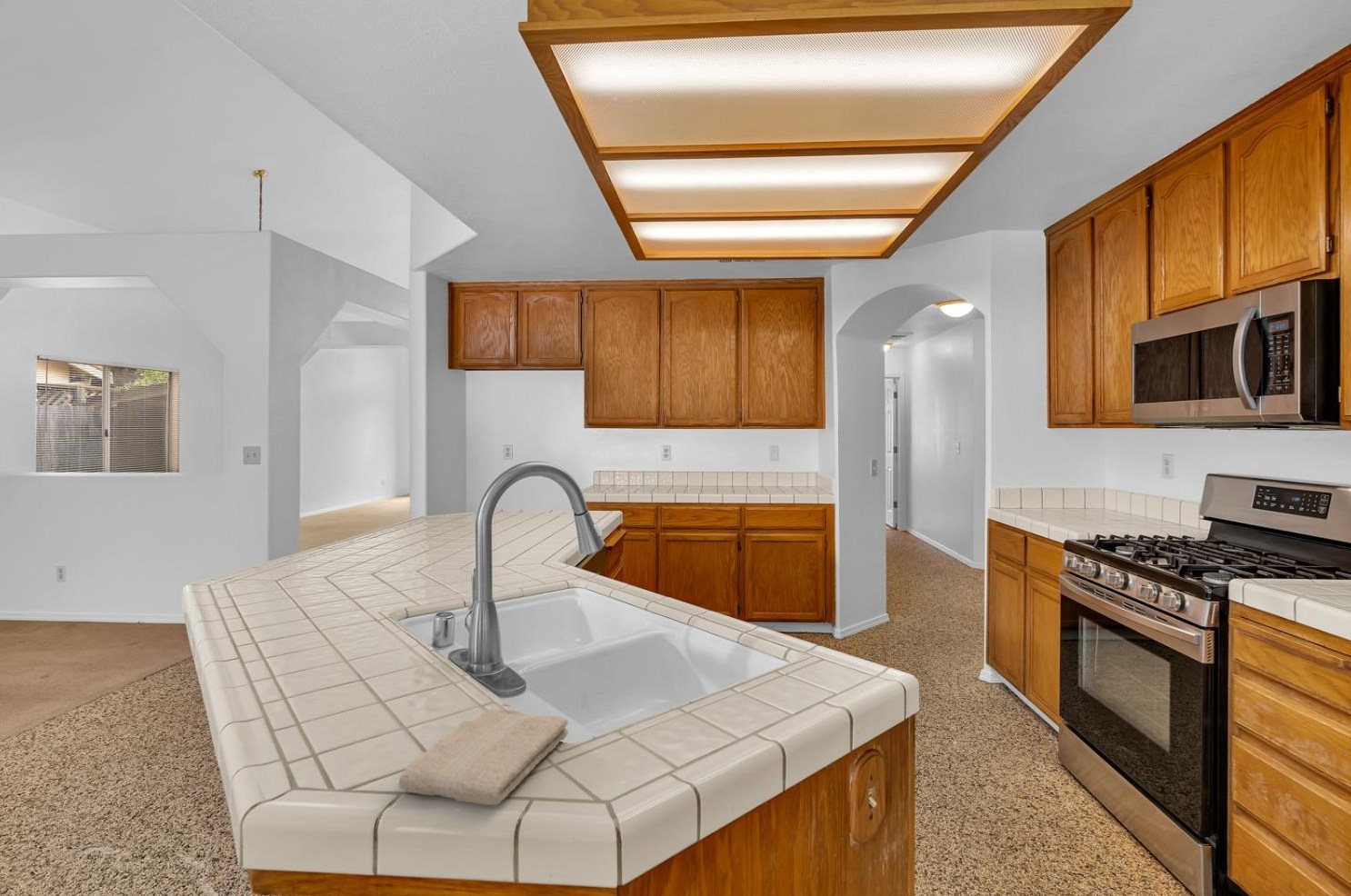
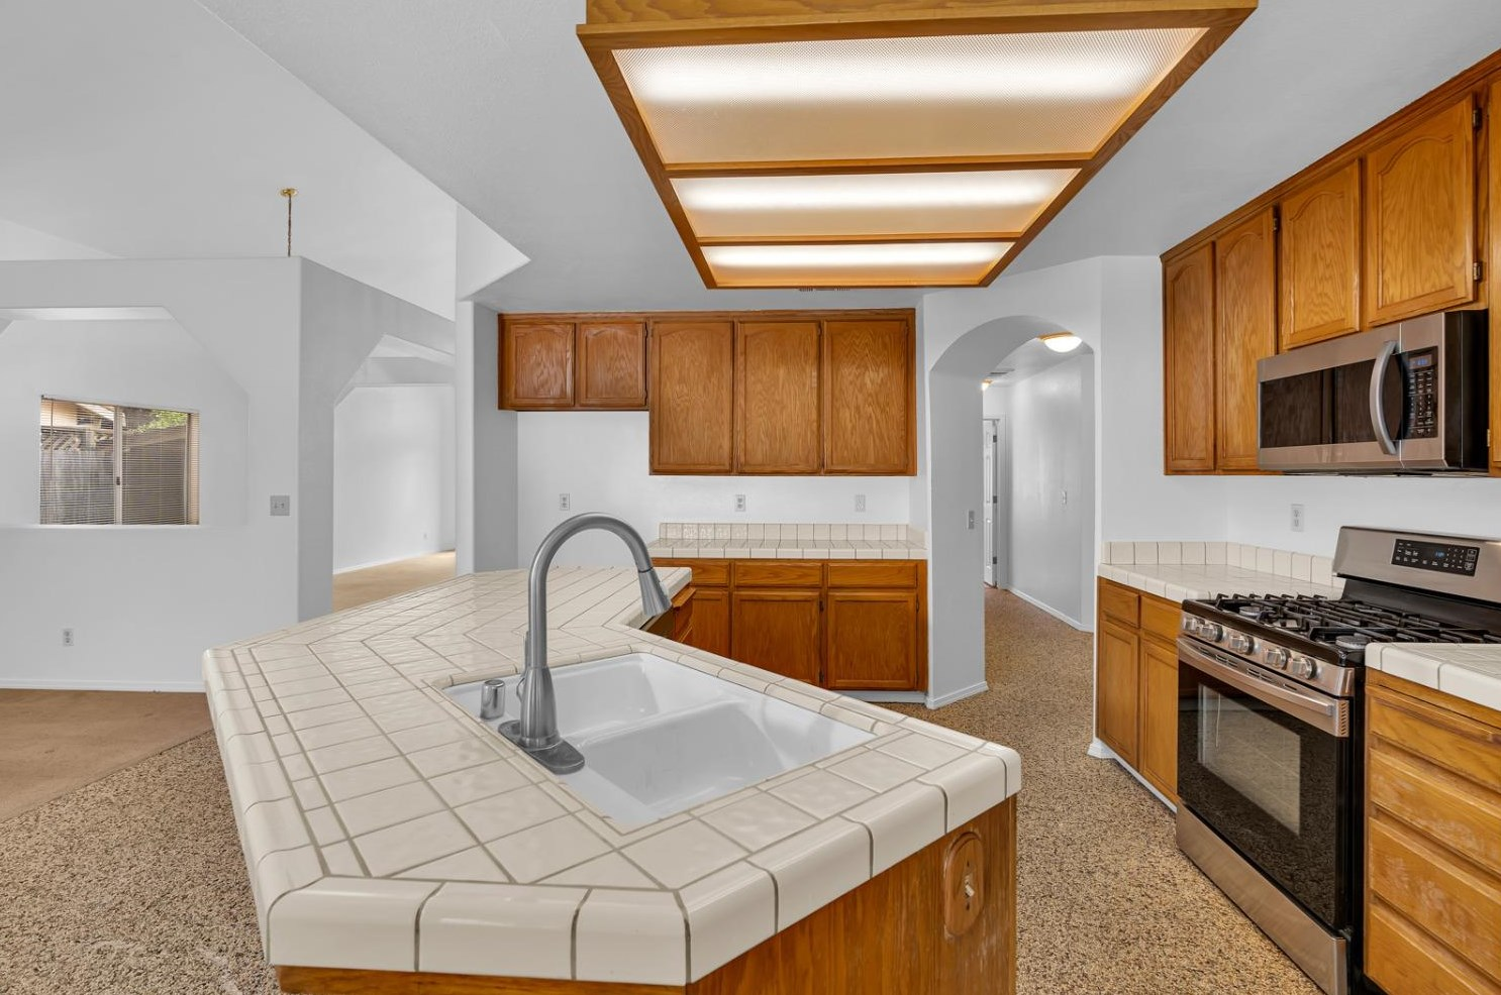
- washcloth [398,708,569,806]
